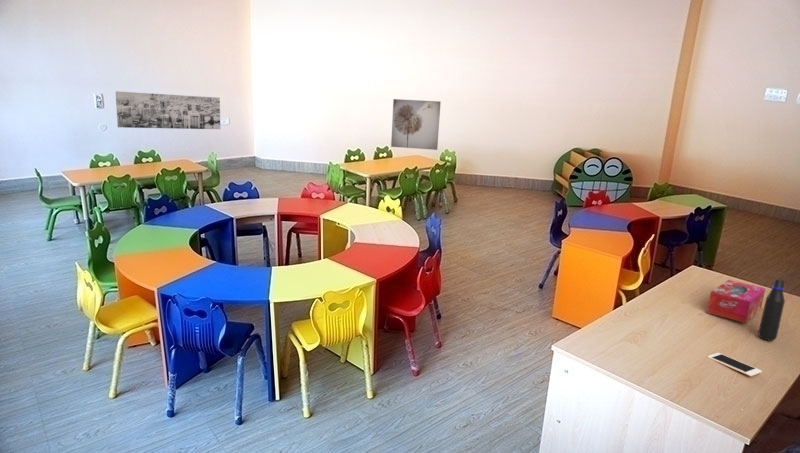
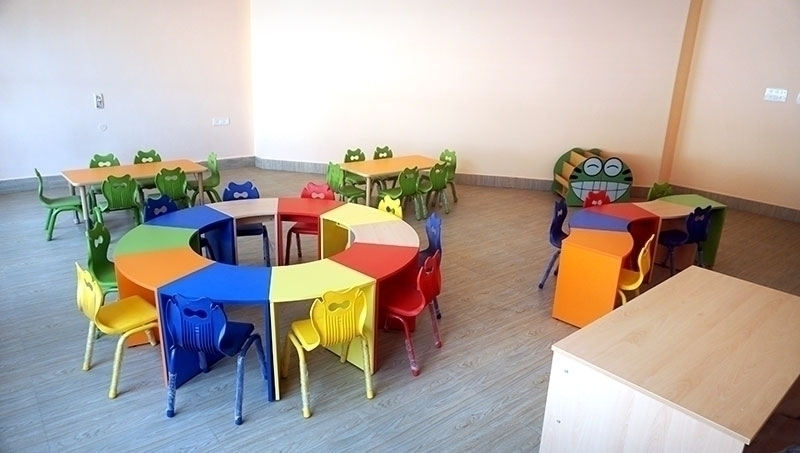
- wall art [115,90,221,130]
- wall art [390,98,442,151]
- tissue box [706,279,766,324]
- water bottle [757,278,786,342]
- cell phone [706,352,763,377]
